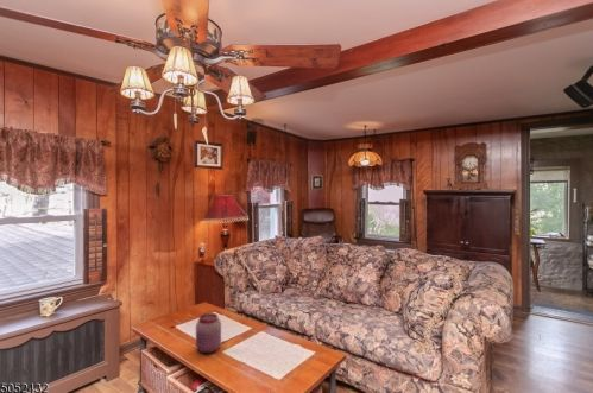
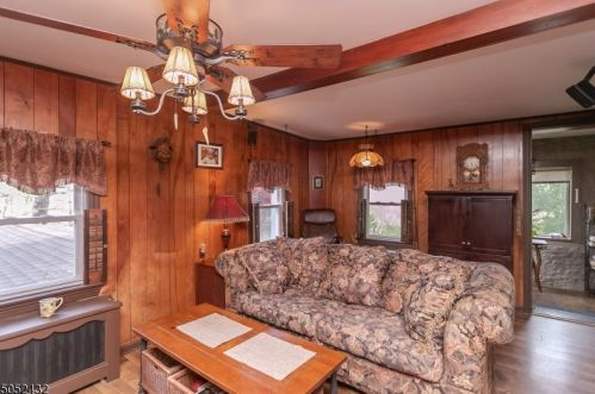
- jar [195,312,222,354]
